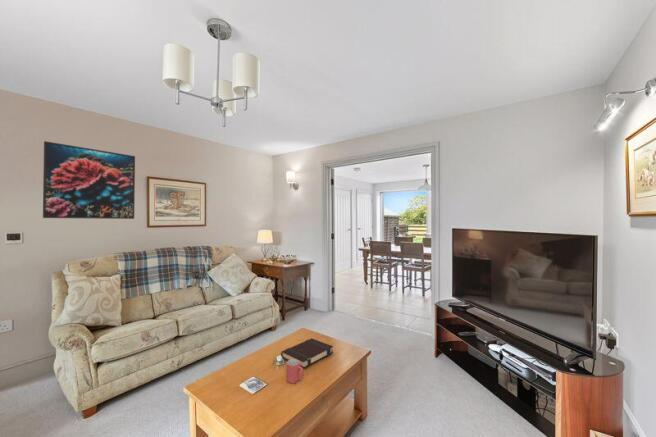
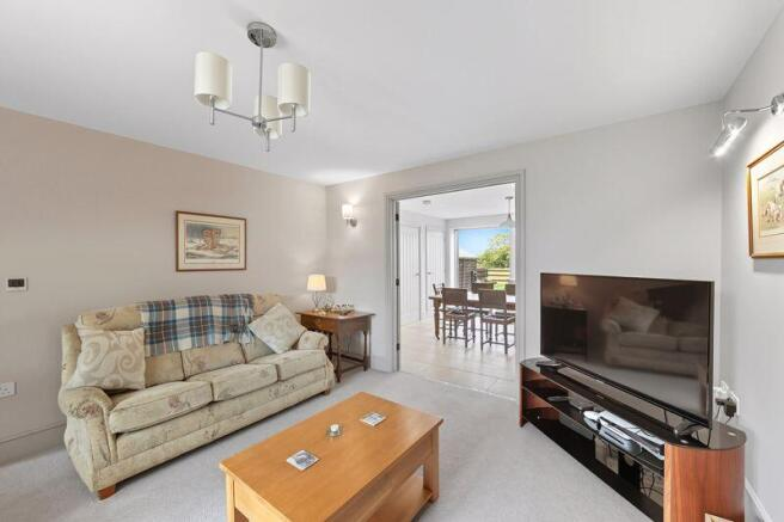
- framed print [42,140,136,220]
- mug [285,359,305,384]
- book [280,337,334,369]
